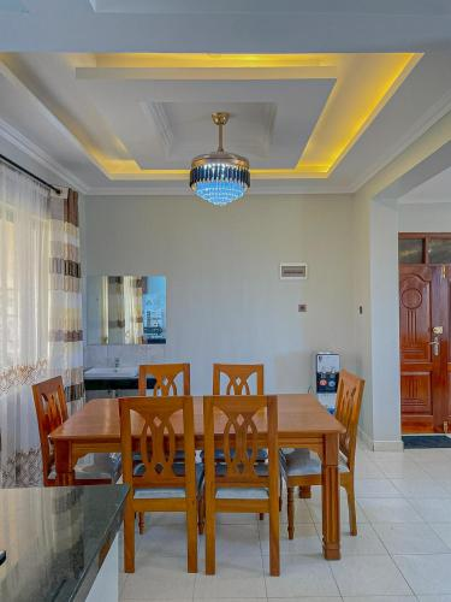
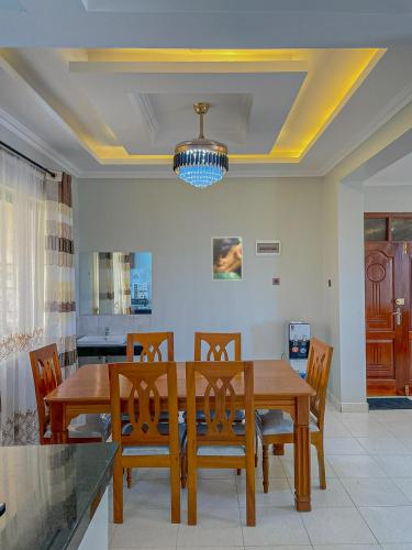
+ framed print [211,237,244,282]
